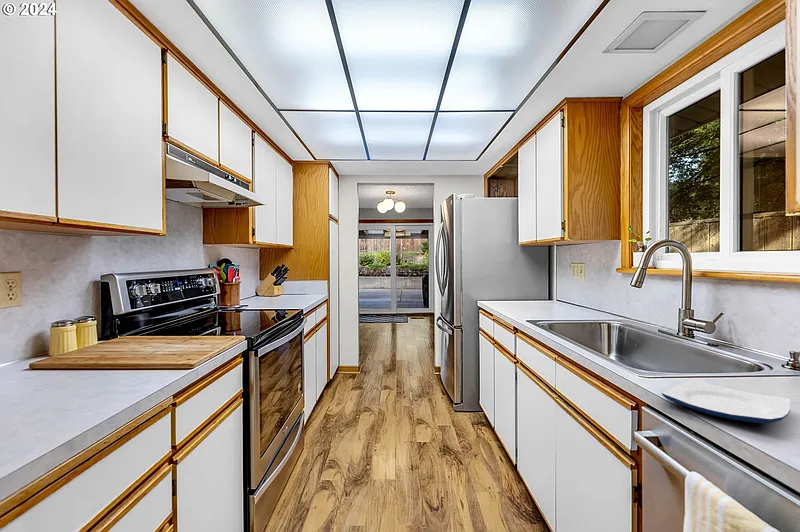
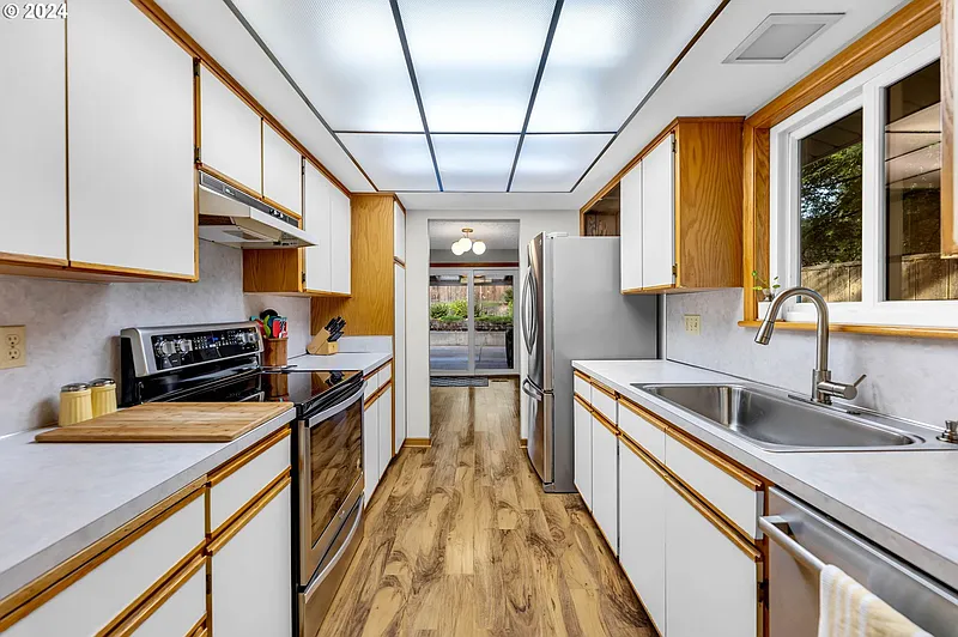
- plate [661,378,792,424]
